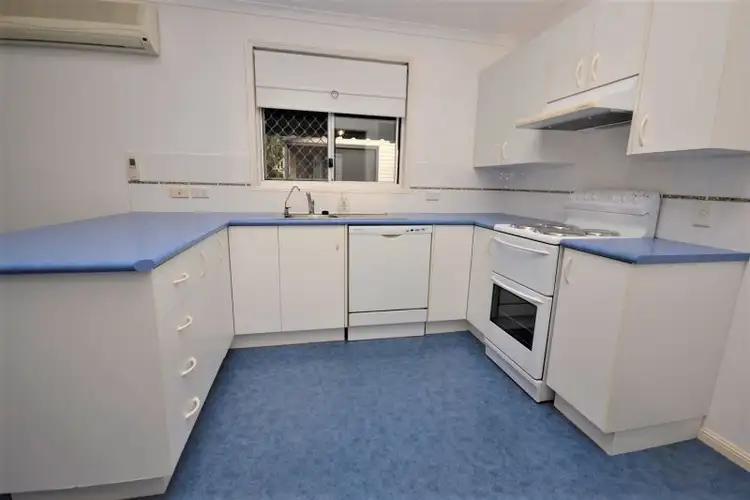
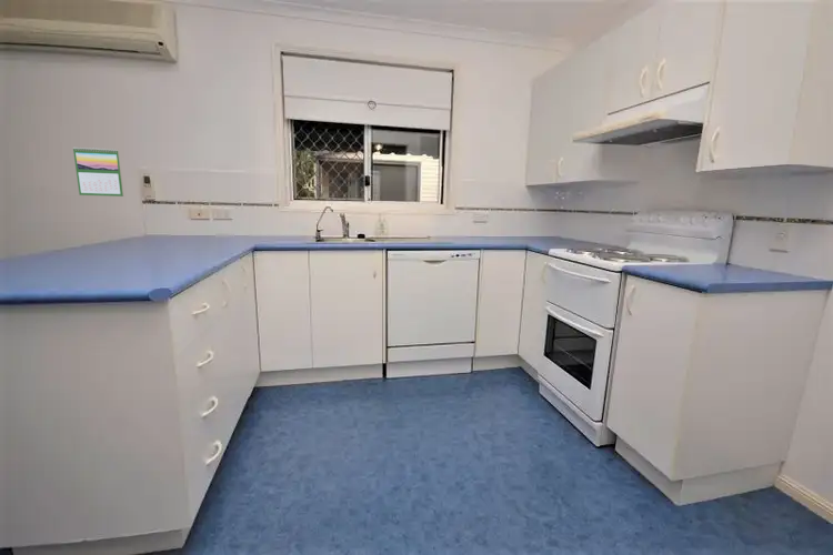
+ calendar [72,147,124,198]
